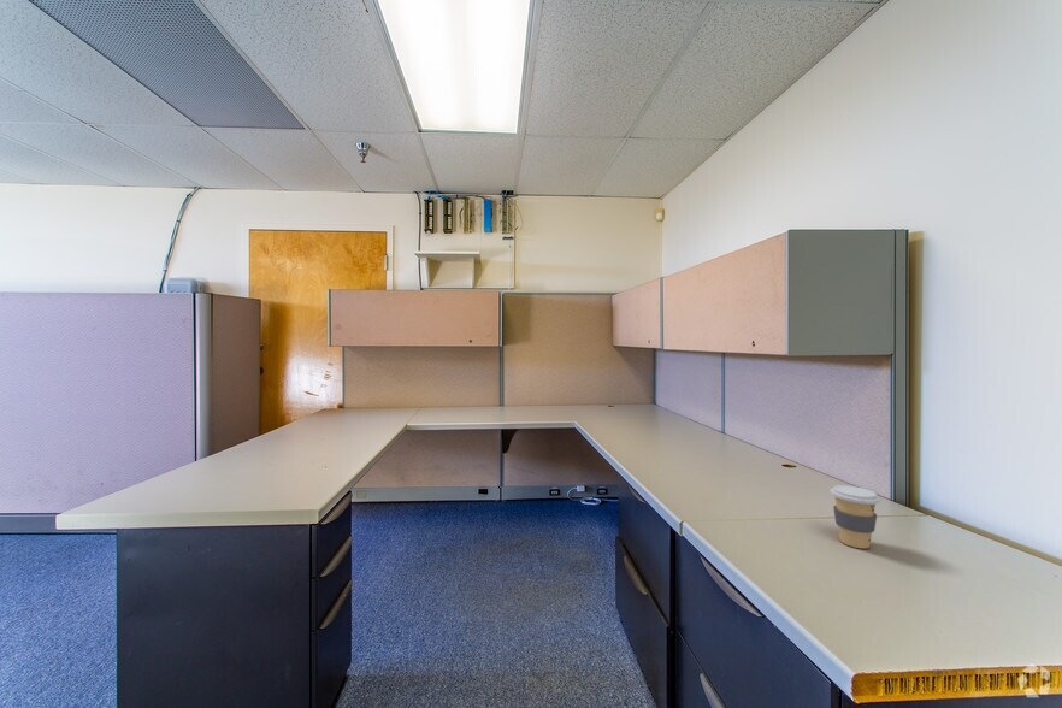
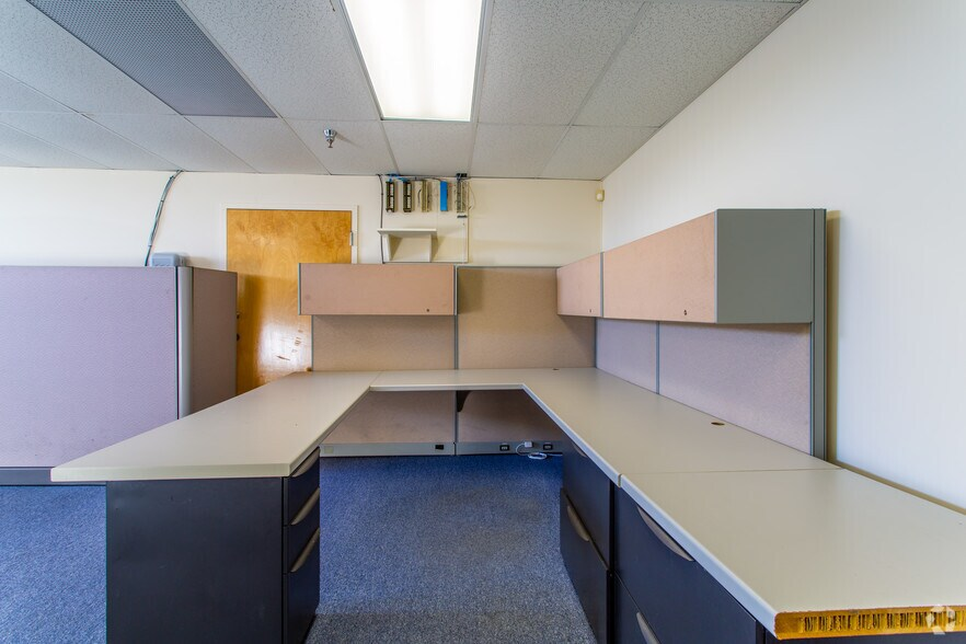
- coffee cup [830,484,881,549]
